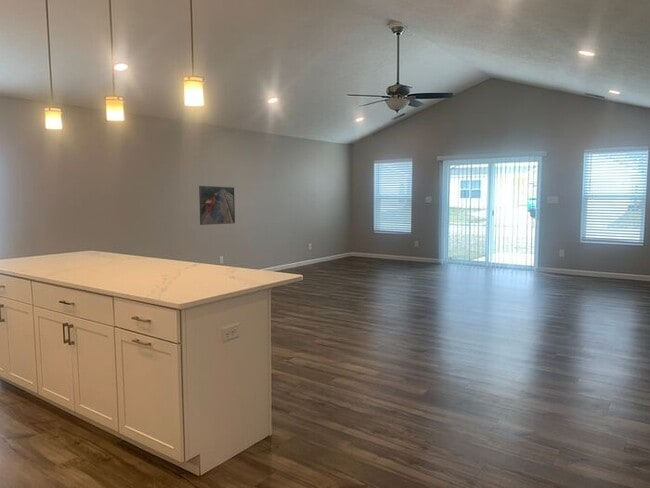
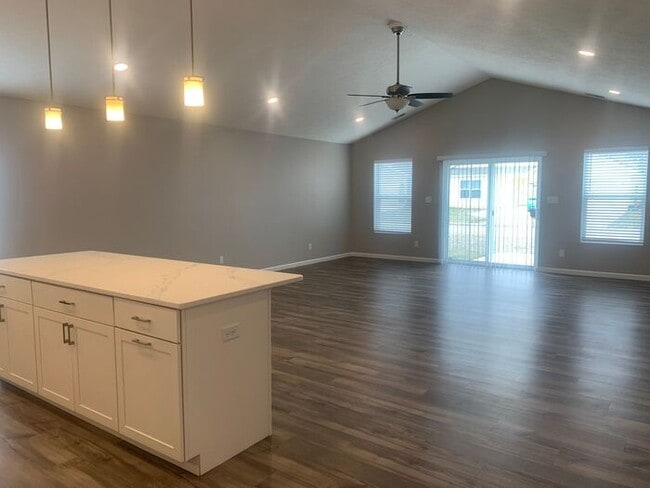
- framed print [198,185,236,226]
